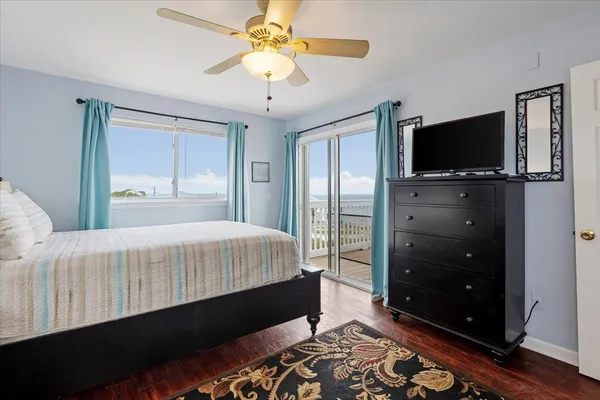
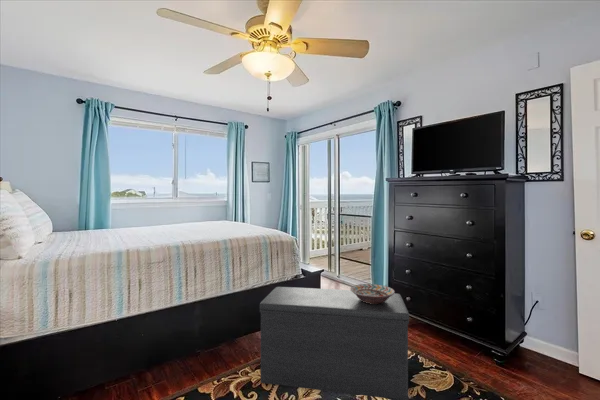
+ decorative bowl [350,283,396,304]
+ bench [259,286,410,400]
